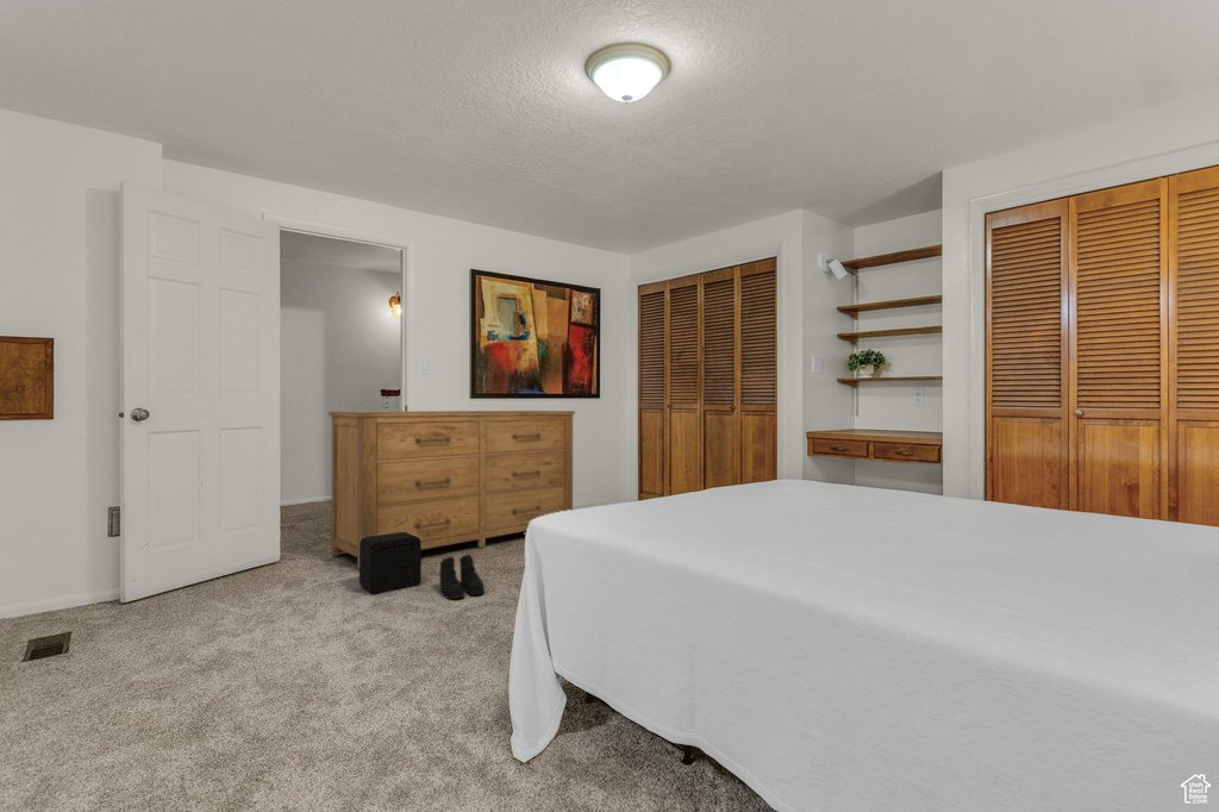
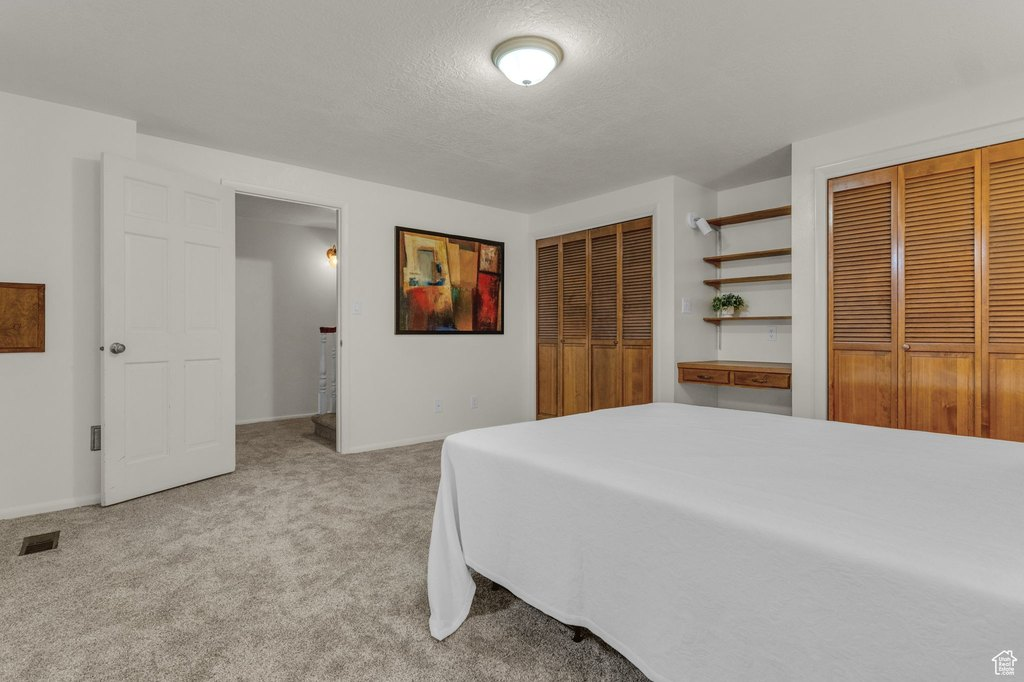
- air purifier [358,532,423,595]
- boots [438,554,486,600]
- dresser [327,410,576,570]
